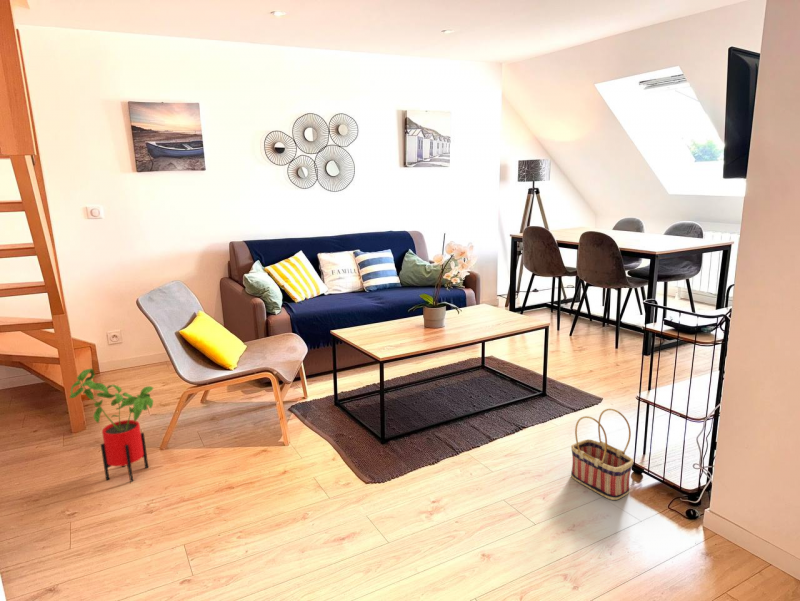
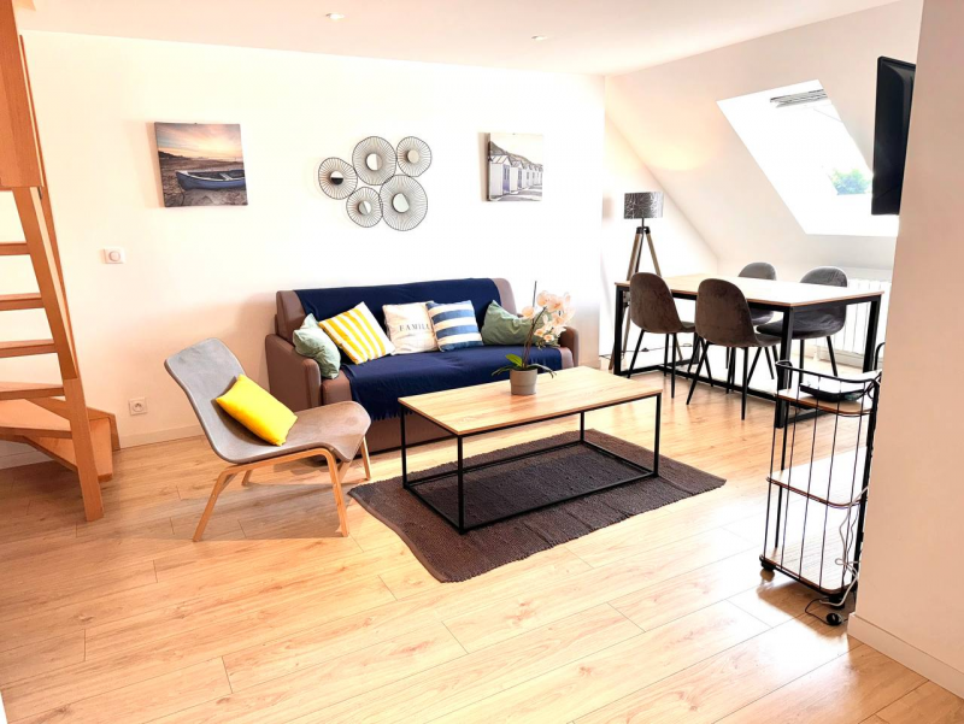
- basket [570,408,634,501]
- house plant [69,367,154,483]
